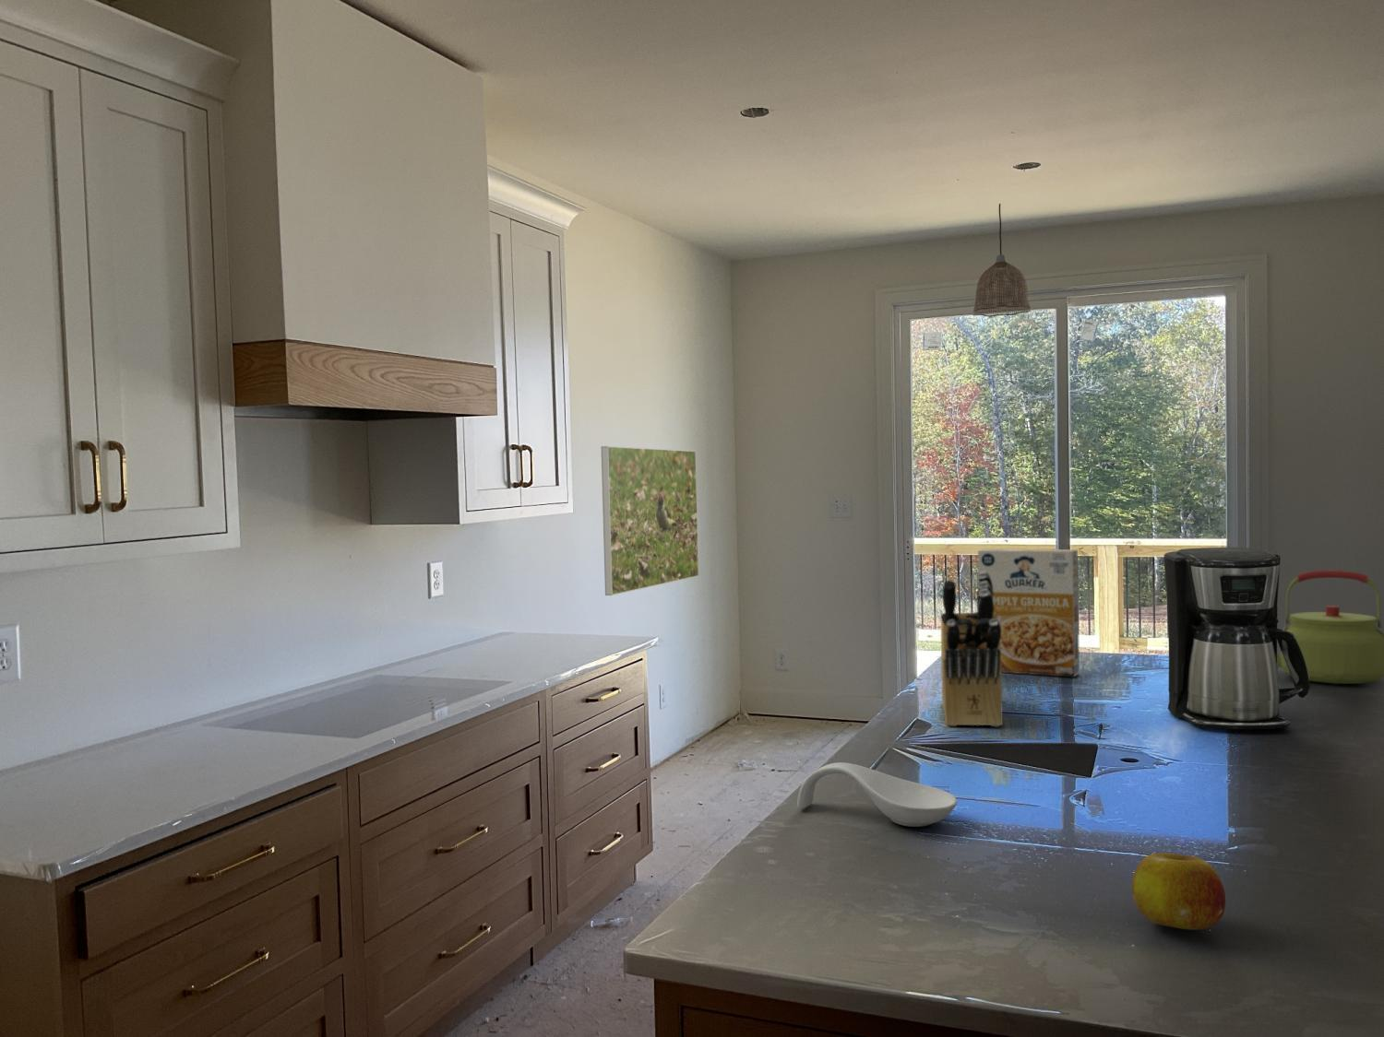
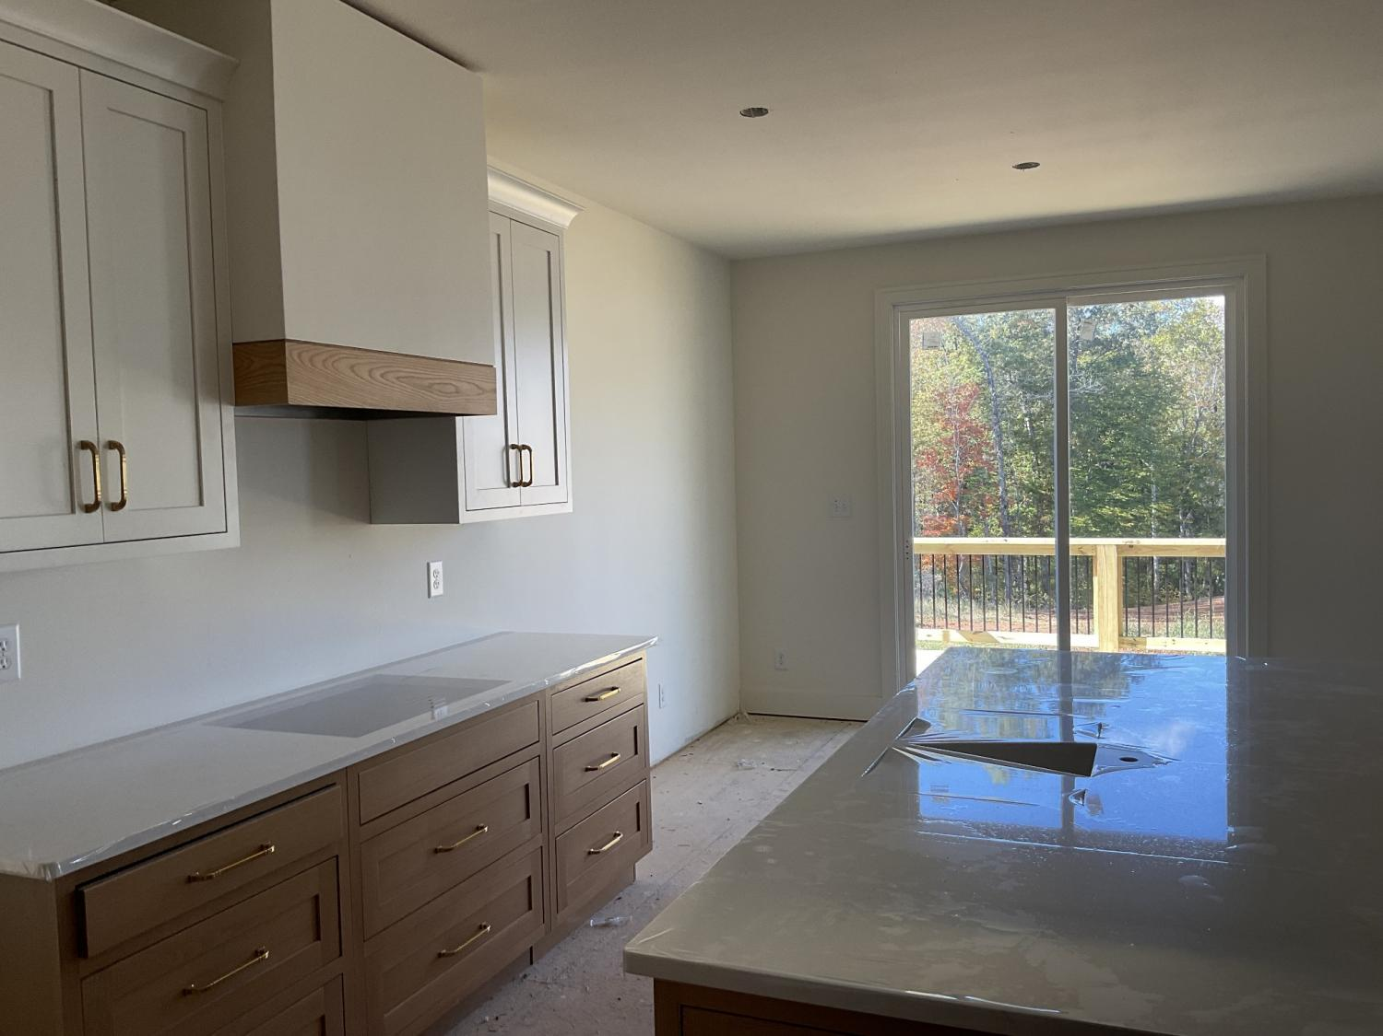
- kettle [1277,570,1384,685]
- knife block [940,572,1004,728]
- coffee maker [1163,547,1311,730]
- spoon rest [797,761,958,828]
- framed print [600,446,700,597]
- pendant lamp [971,203,1032,318]
- cereal box [978,549,1080,678]
- fruit [1131,852,1226,931]
